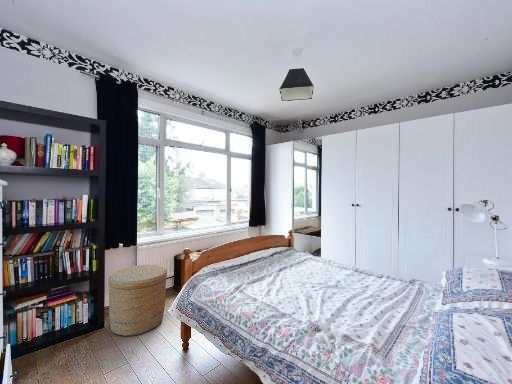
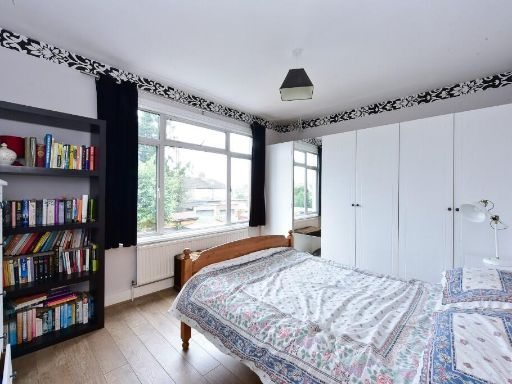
- basket [107,264,168,337]
